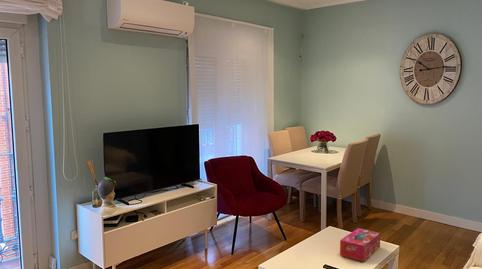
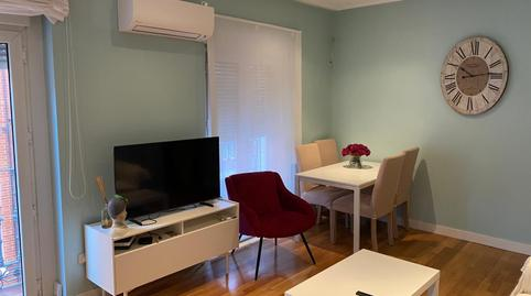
- tissue box [339,227,381,263]
